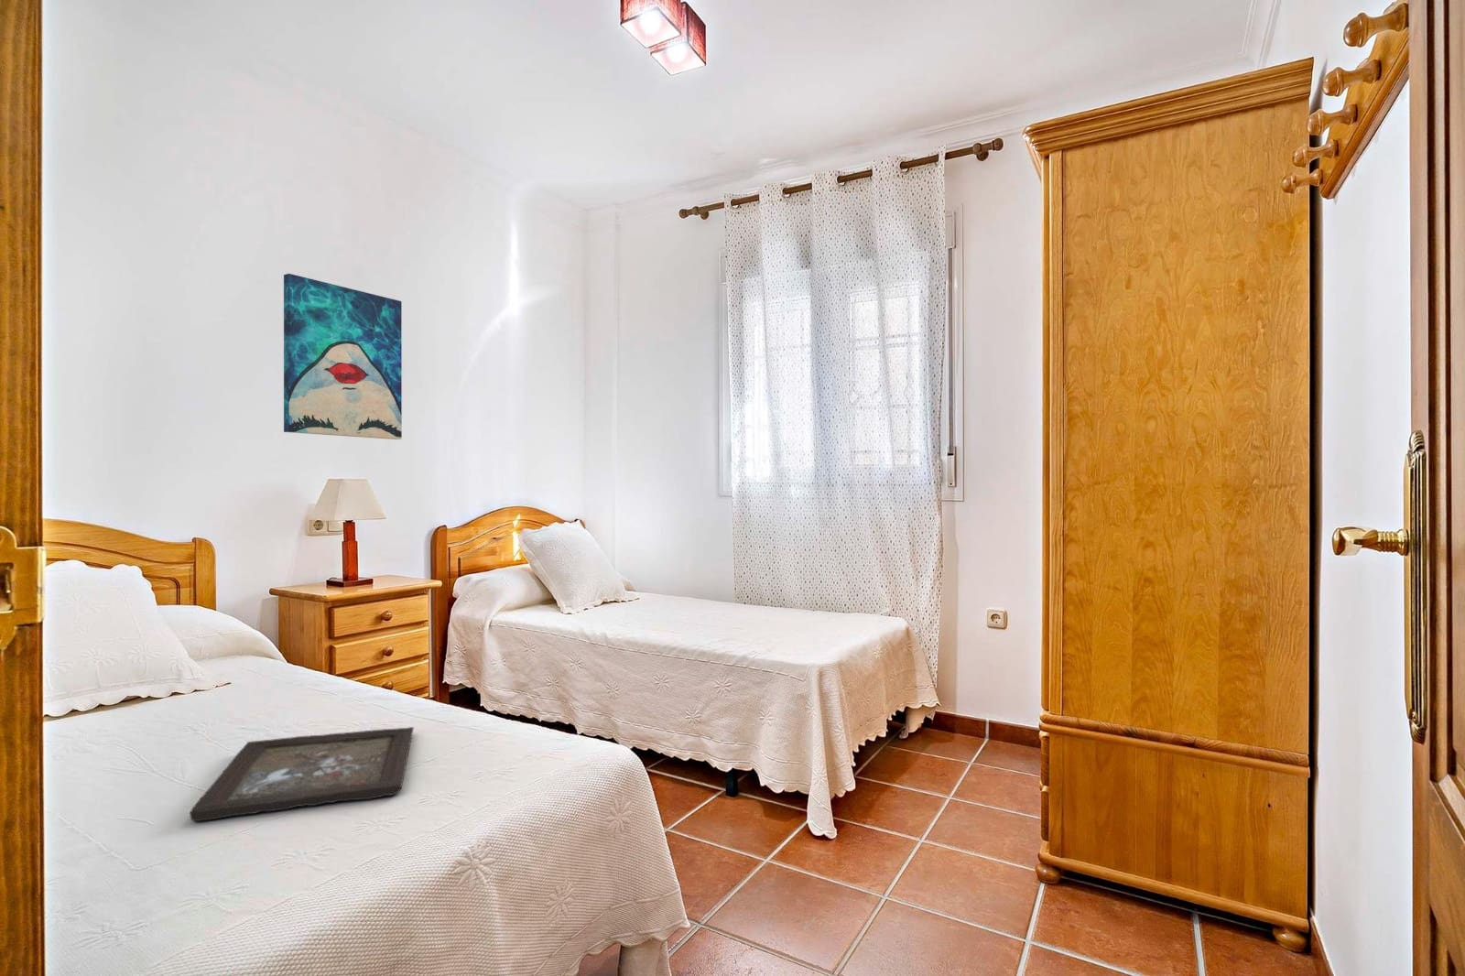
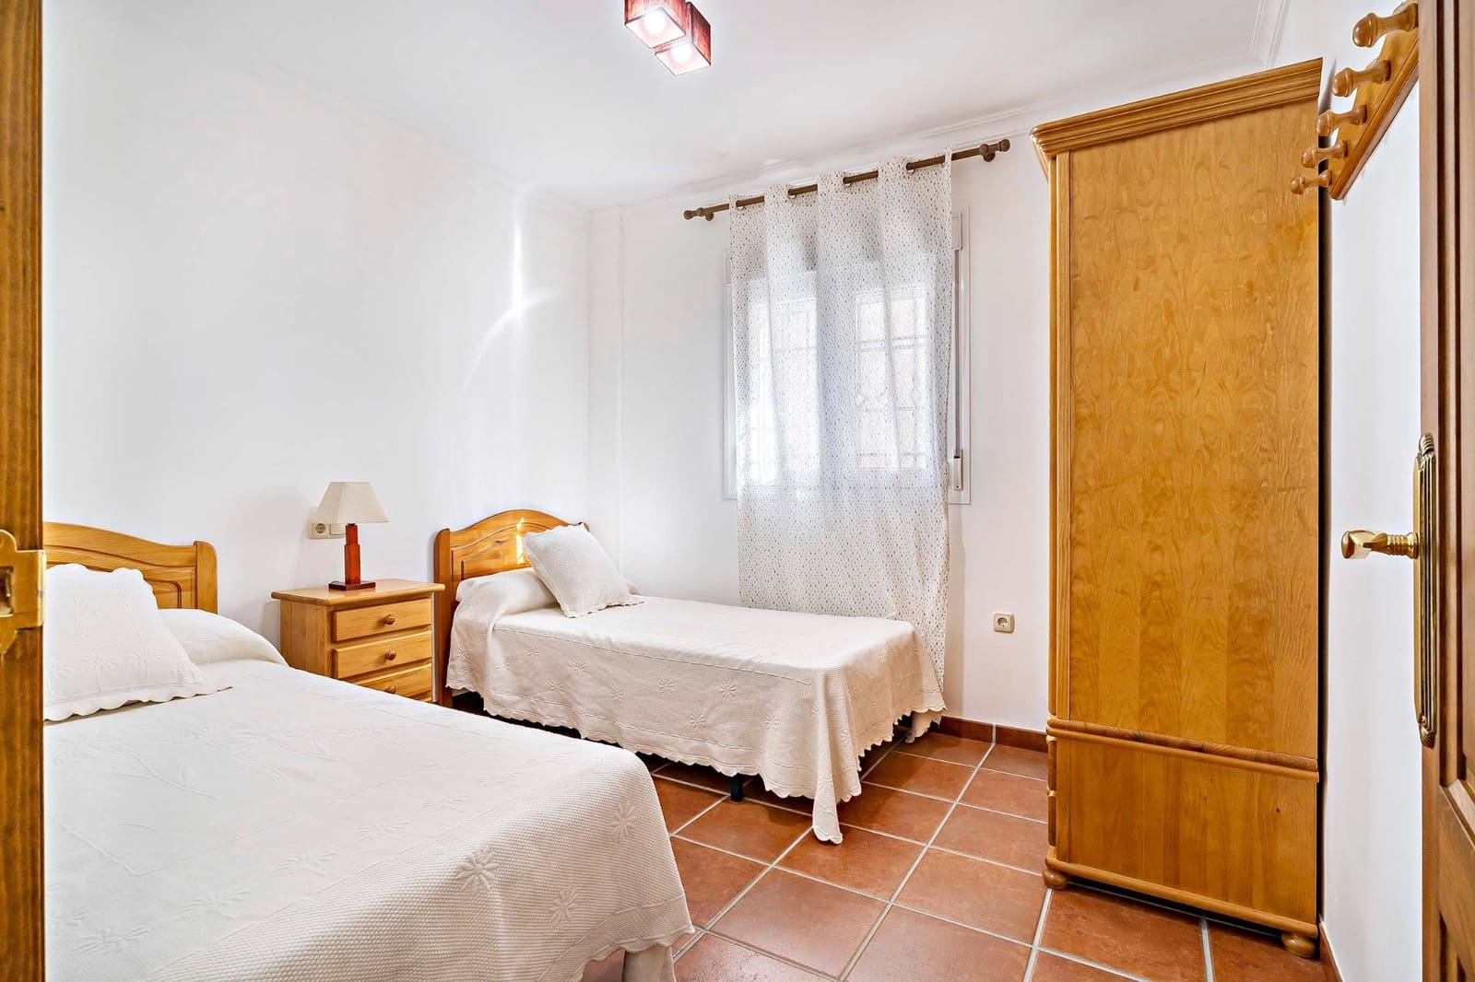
- wall art [283,272,403,440]
- tray [188,727,415,822]
